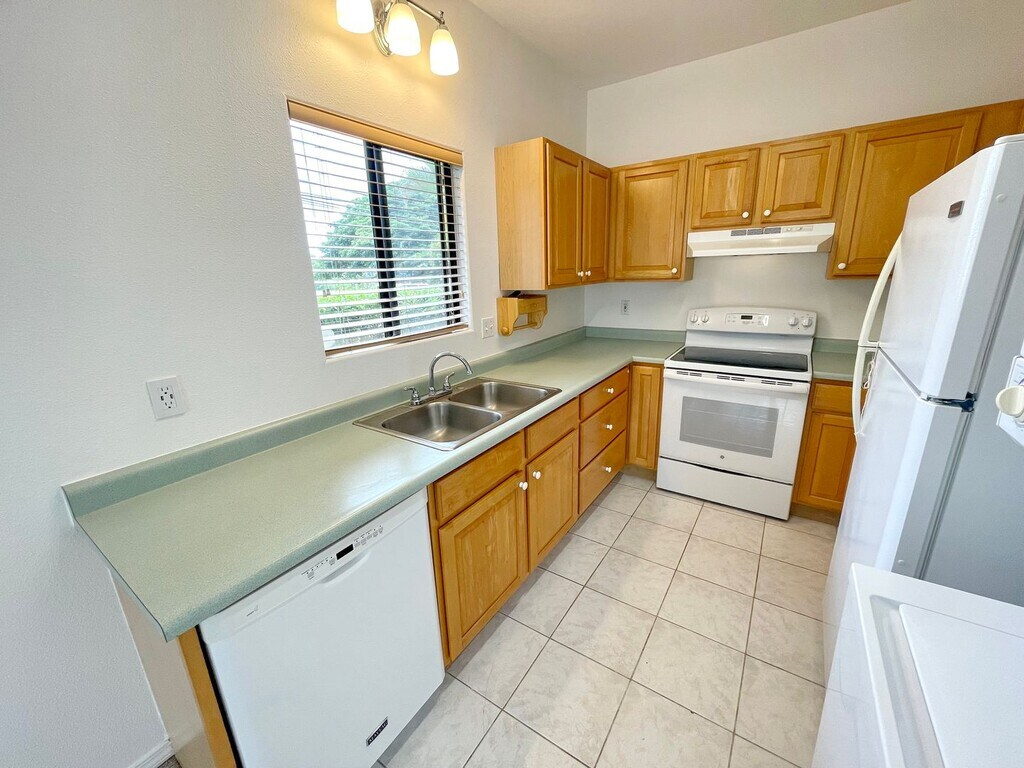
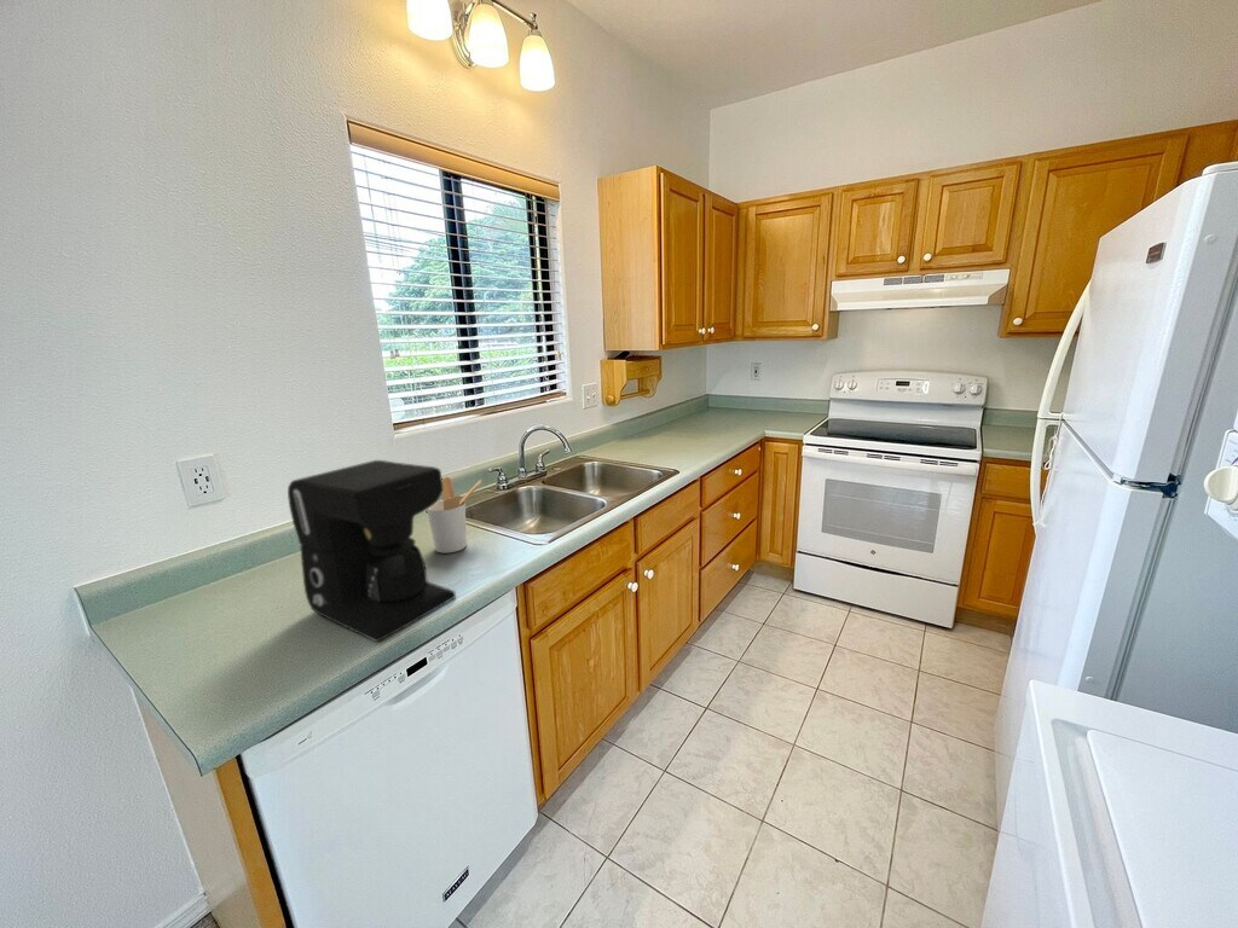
+ utensil holder [426,476,482,555]
+ coffee maker [287,459,457,643]
